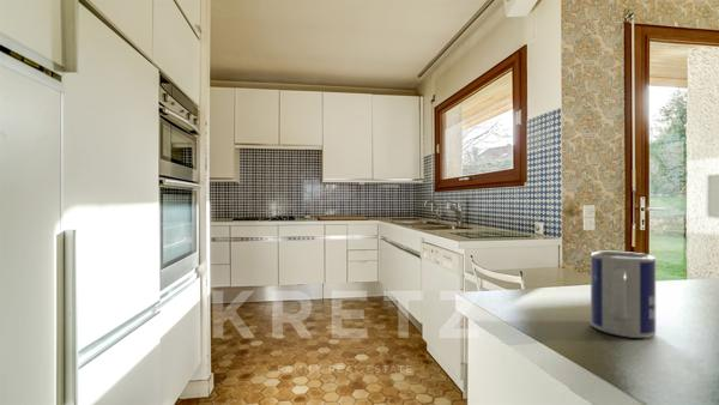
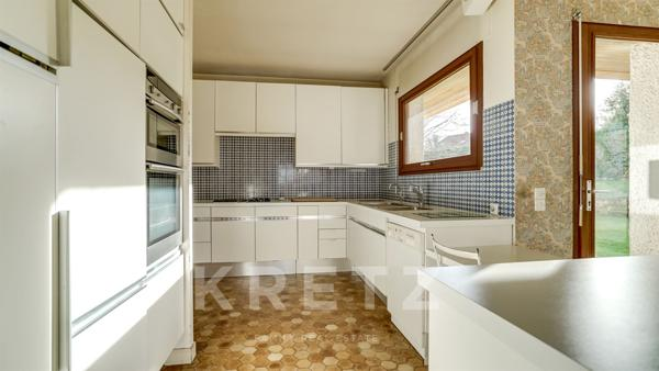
- mug [590,250,657,339]
